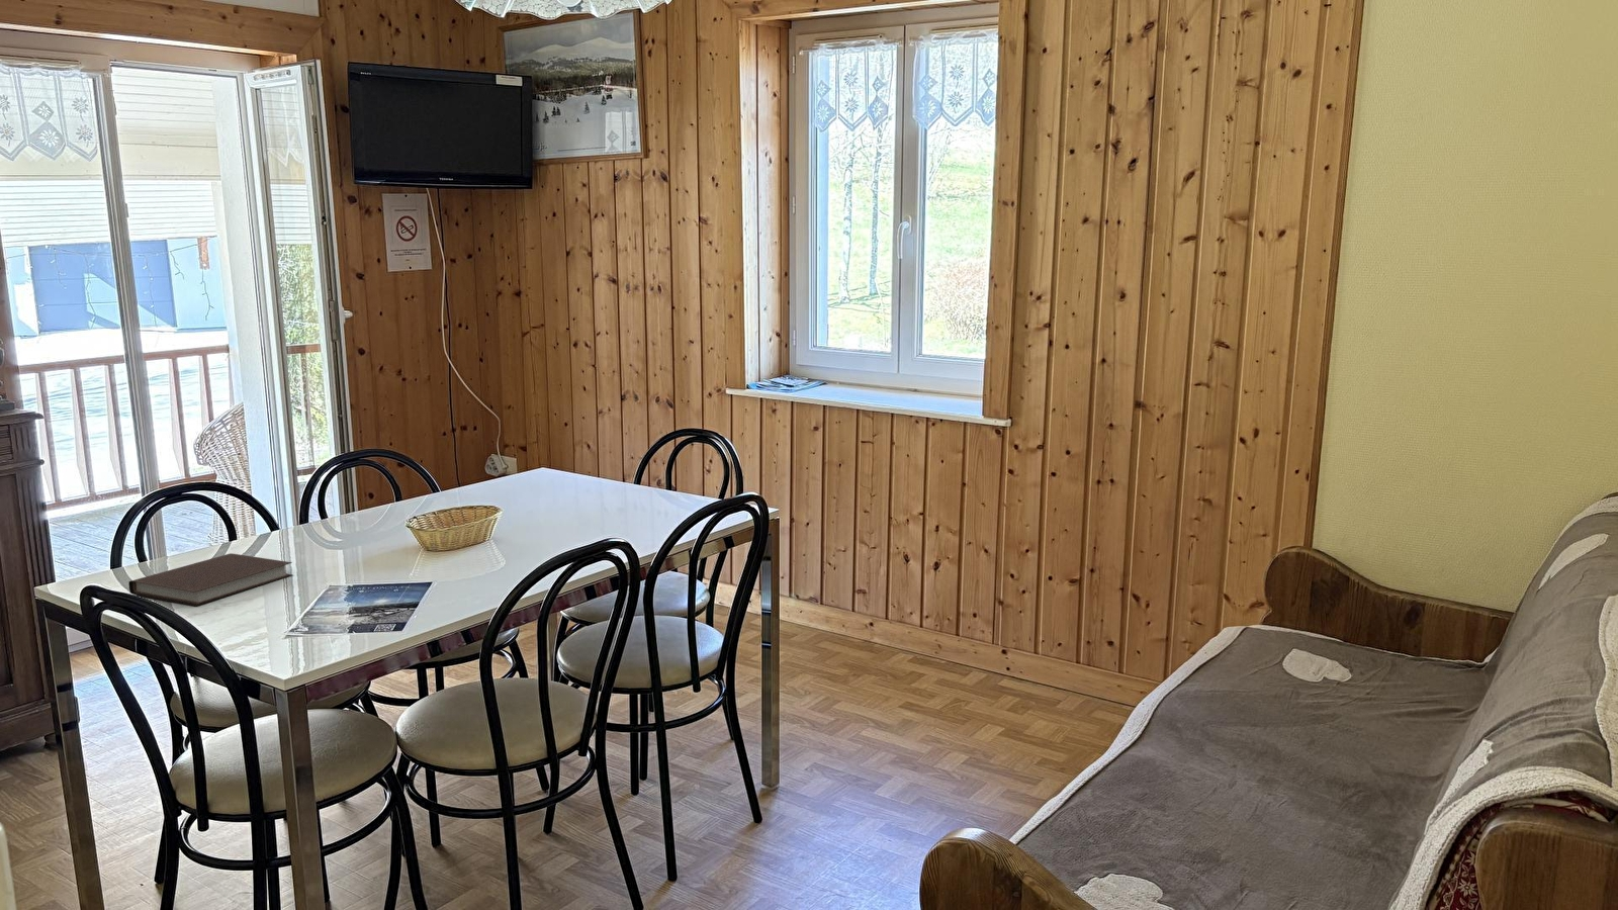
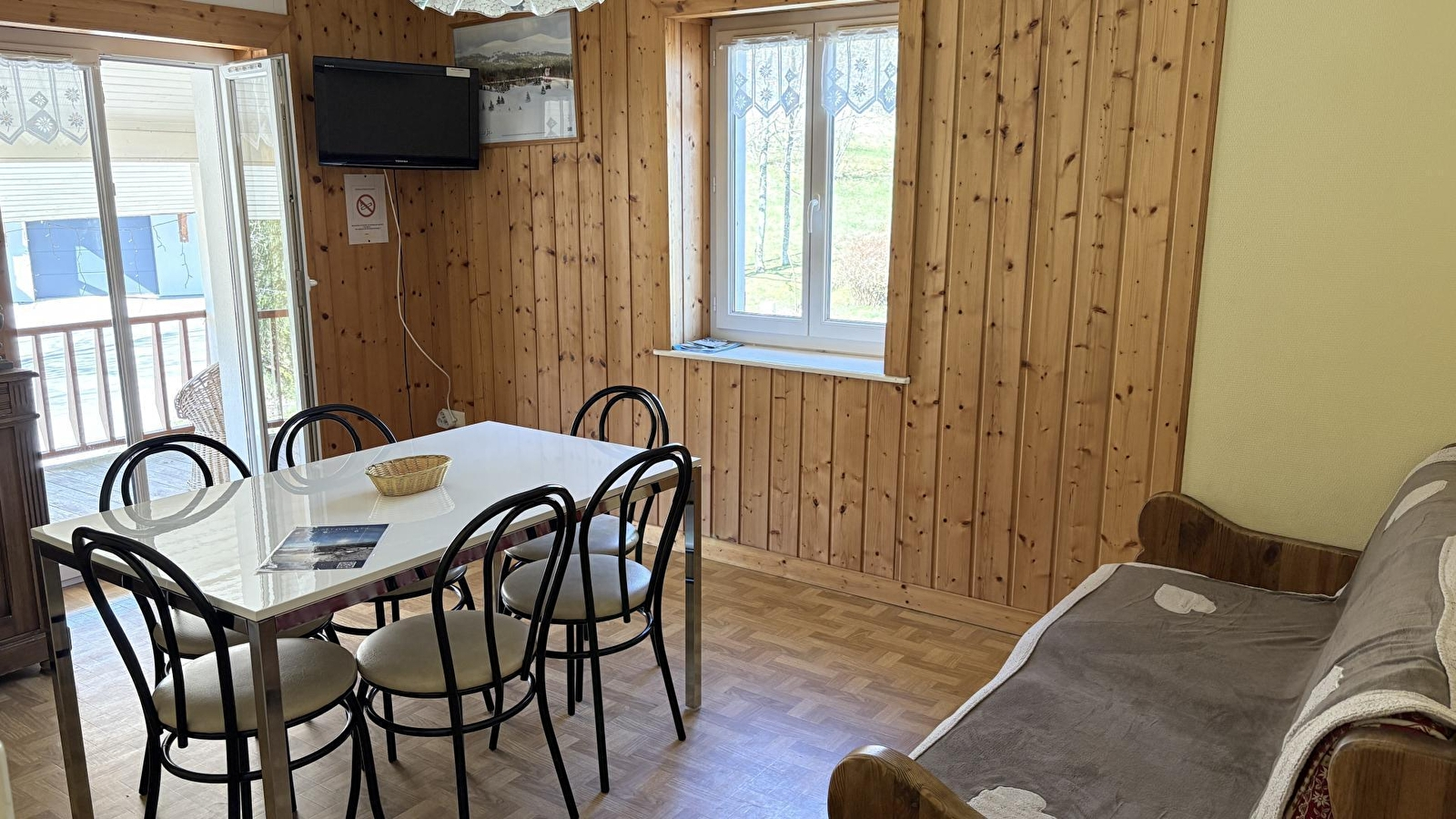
- notebook [128,552,294,607]
